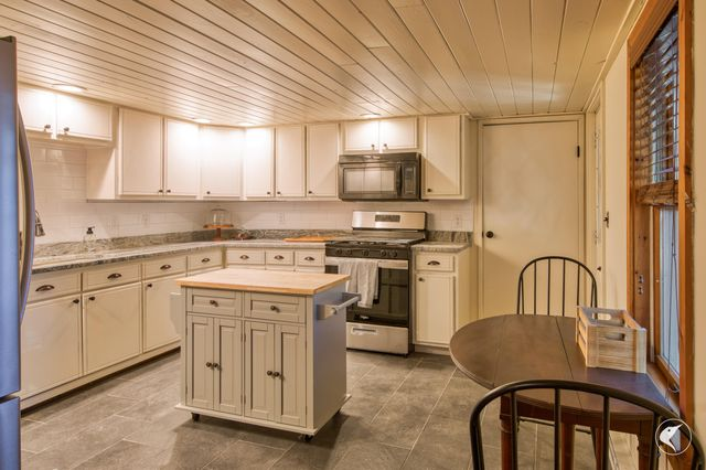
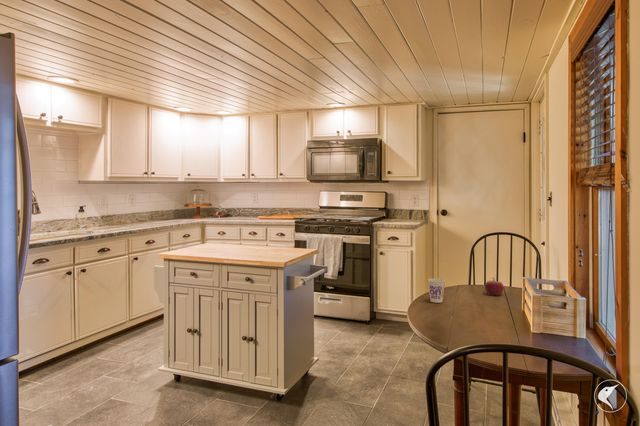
+ cup [427,278,446,304]
+ fruit [484,277,505,297]
